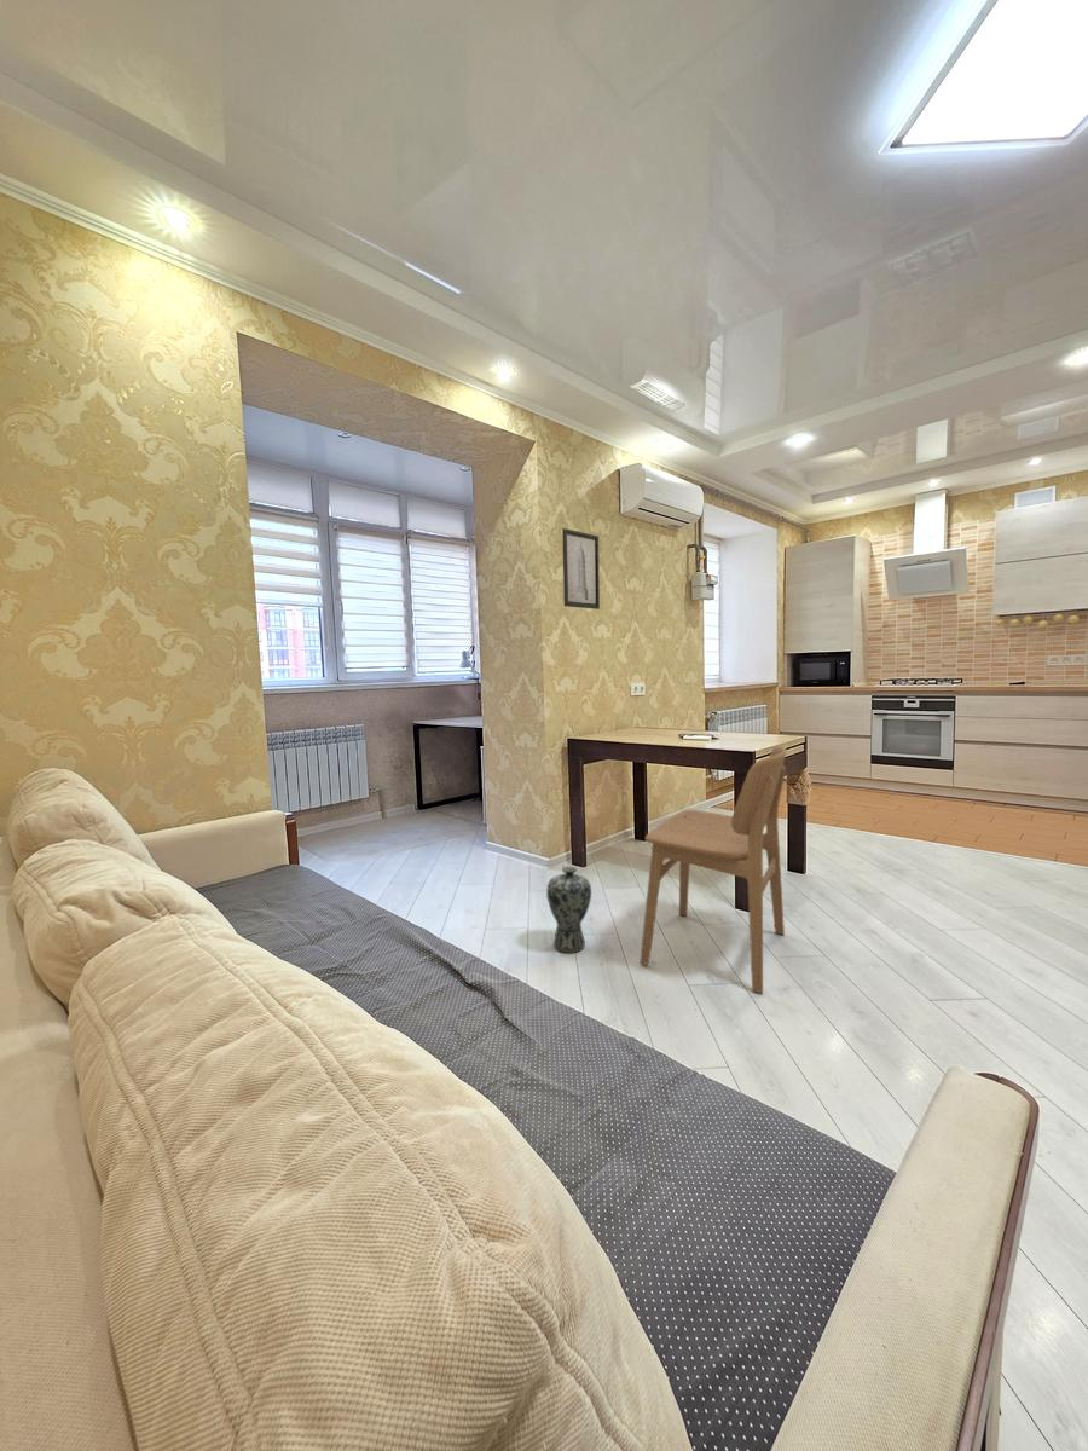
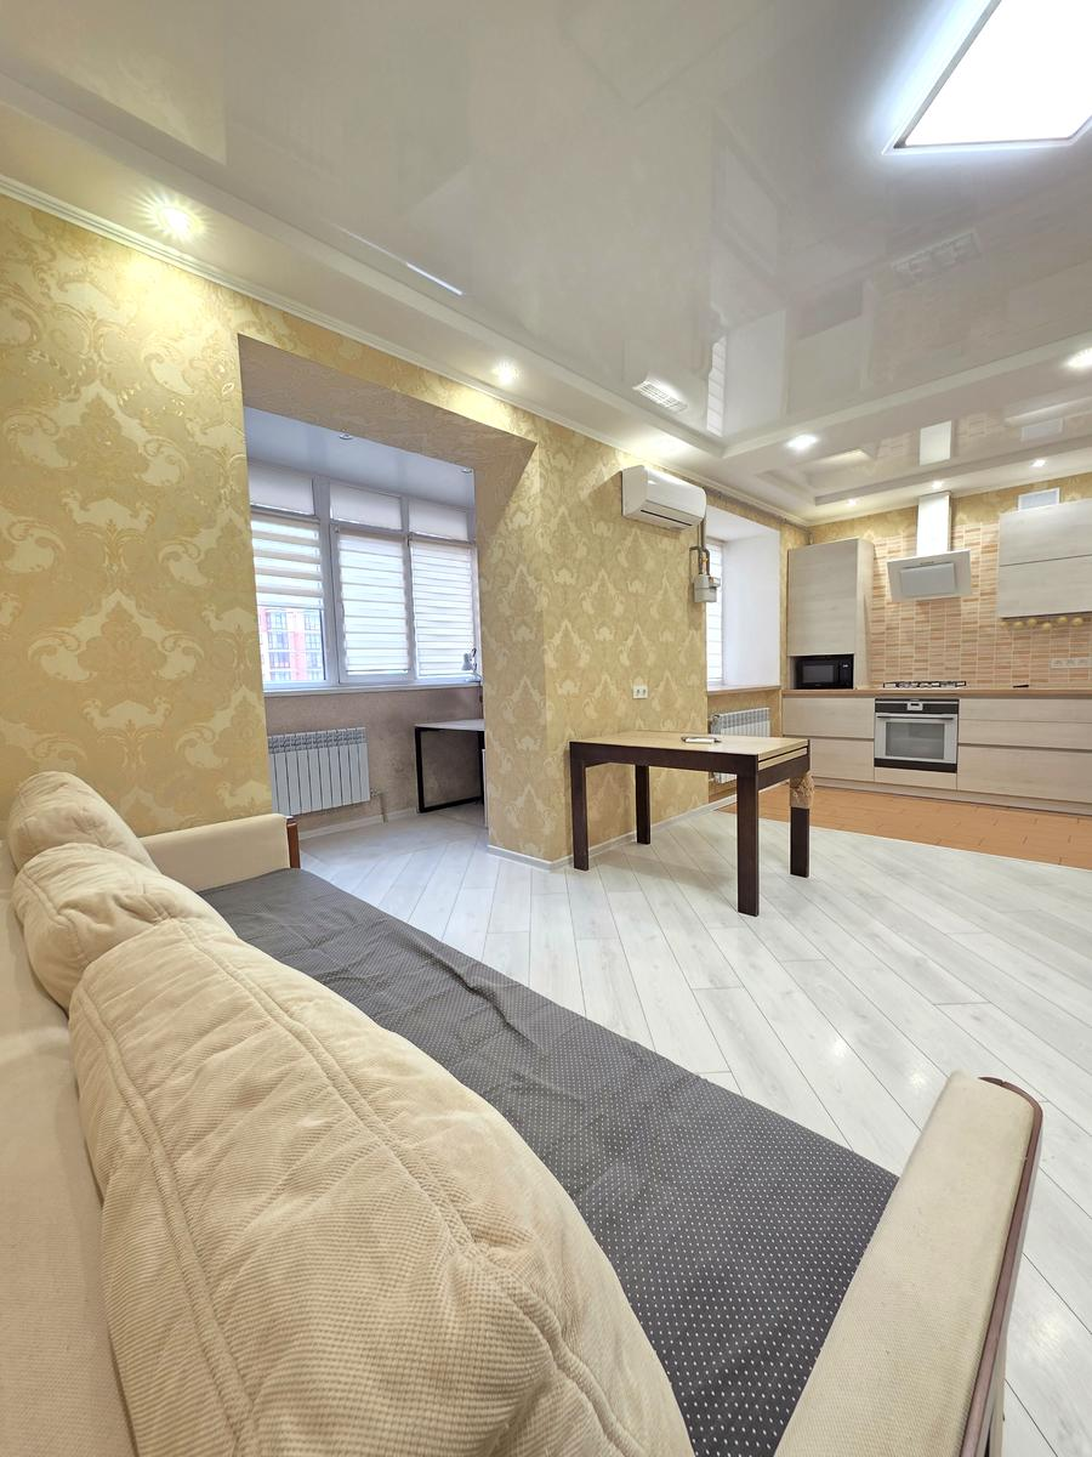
- dining chair [638,745,788,994]
- wall art [562,527,601,611]
- vase [545,866,592,954]
